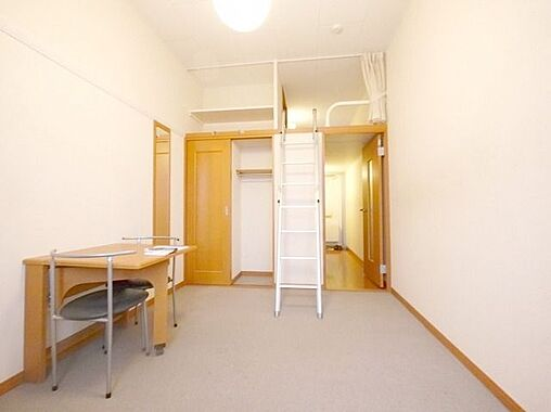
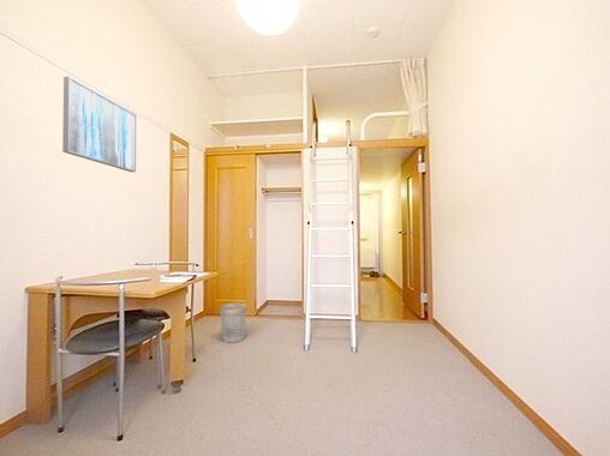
+ wastebasket [219,302,247,343]
+ wall art [61,76,137,173]
